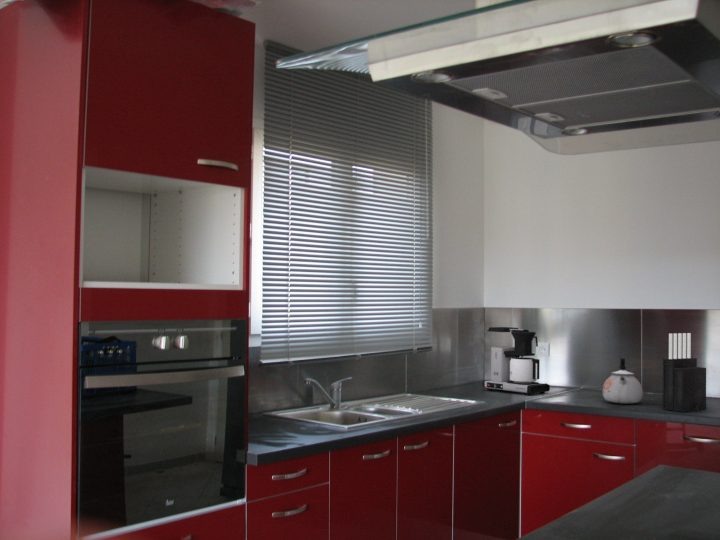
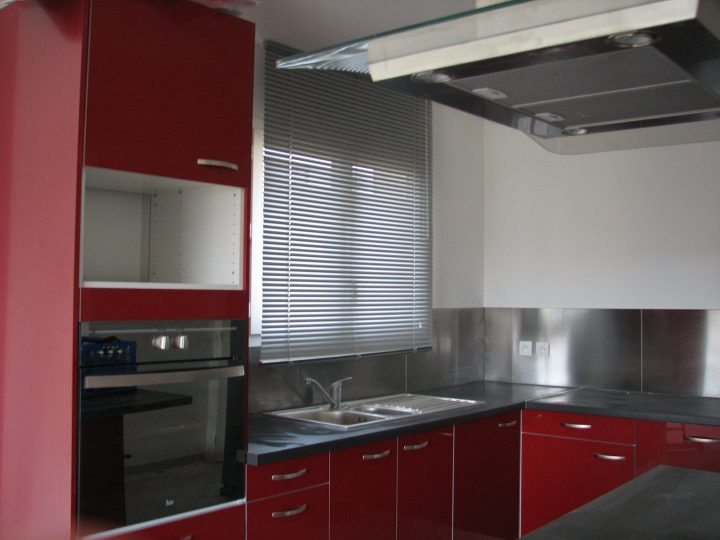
- knife block [662,332,707,413]
- kettle [602,357,644,405]
- coffee maker [481,326,551,396]
